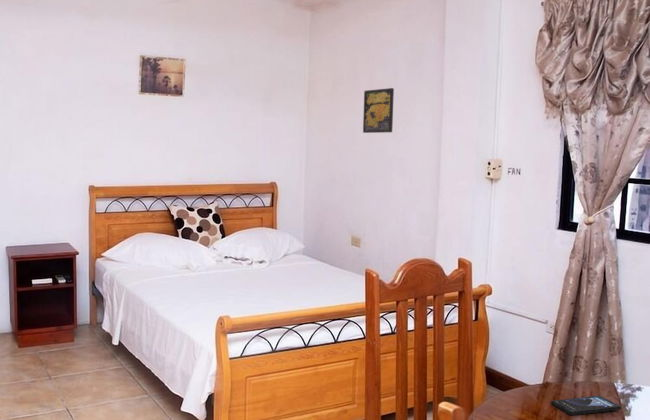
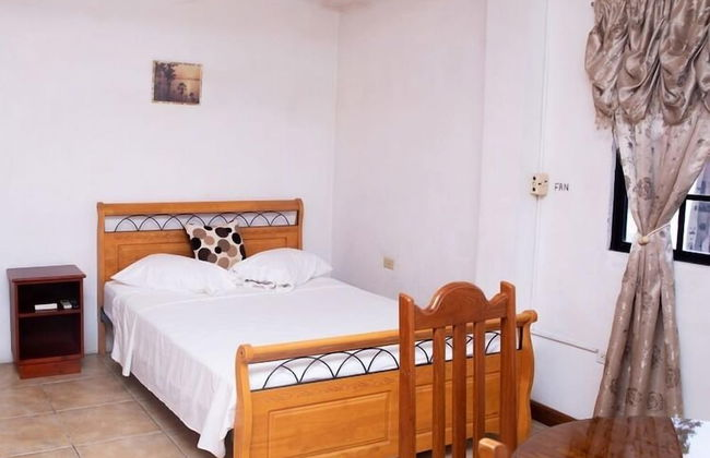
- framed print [362,87,395,134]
- smartphone [550,395,622,416]
